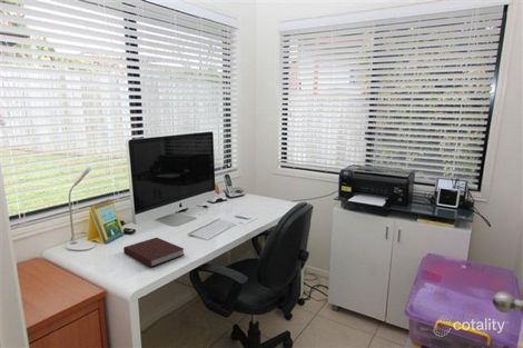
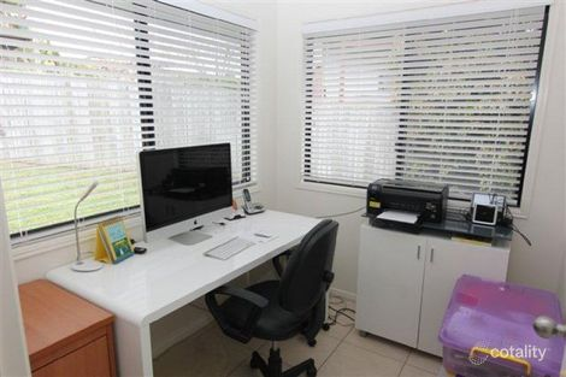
- notebook [122,237,186,268]
